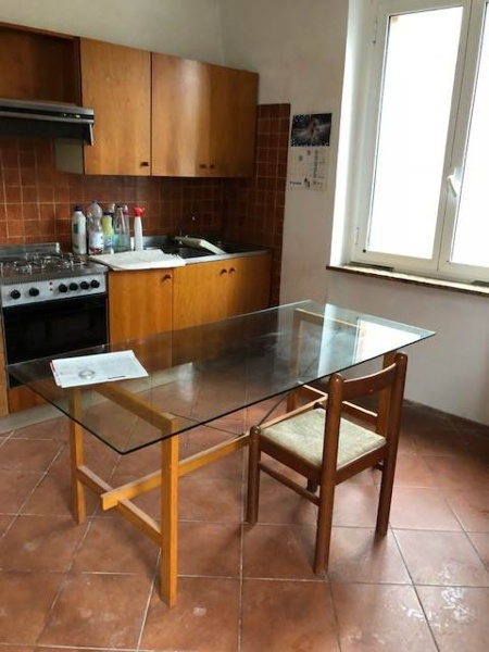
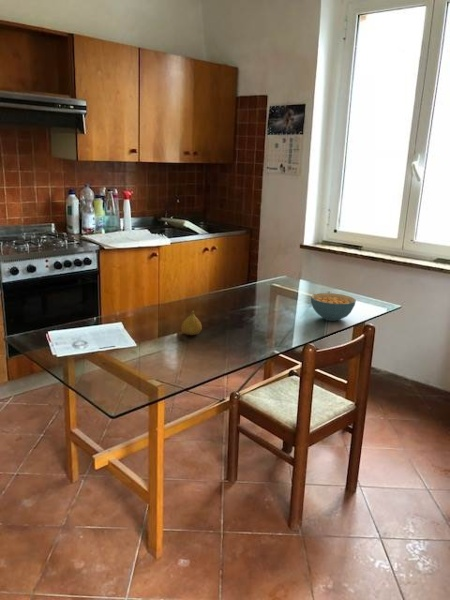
+ cereal bowl [310,292,357,322]
+ fruit [180,310,203,336]
